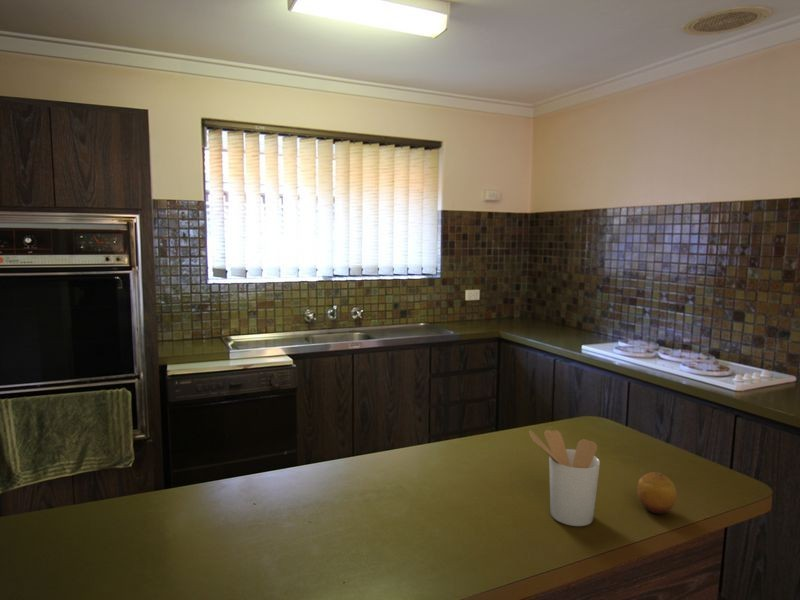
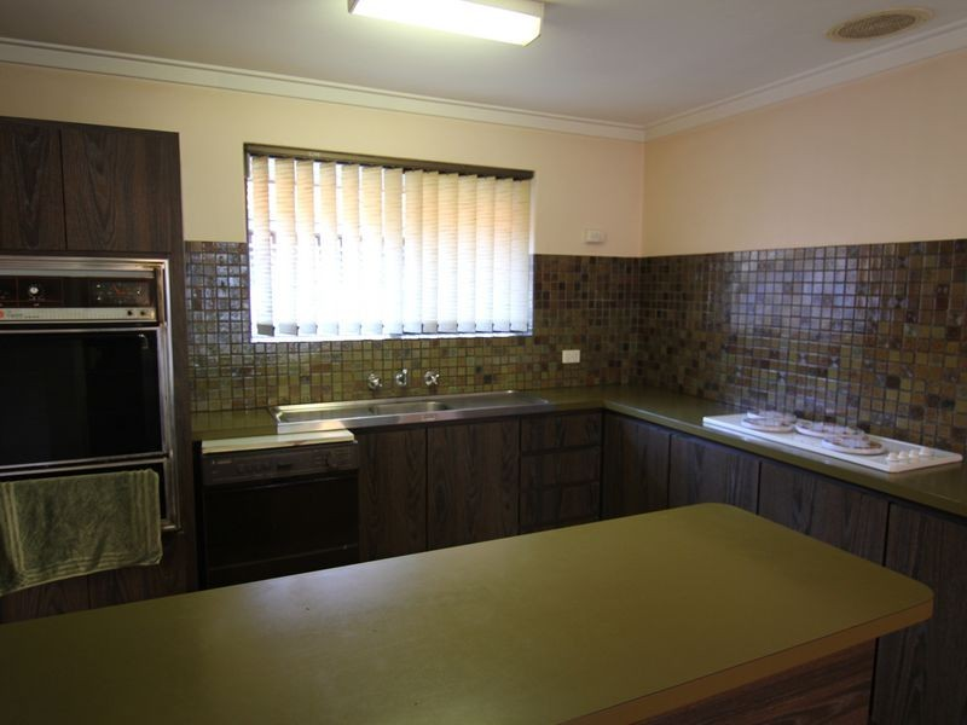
- utensil holder [528,429,601,527]
- fruit [636,471,678,515]
